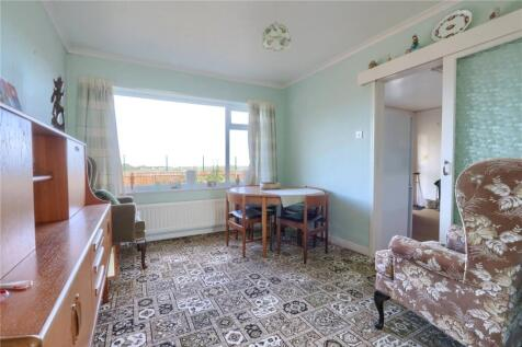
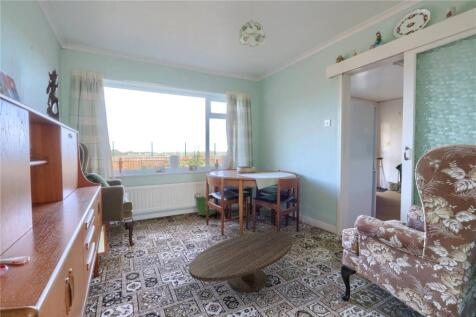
+ bucket [194,192,218,217]
+ coffee table [188,230,293,293]
